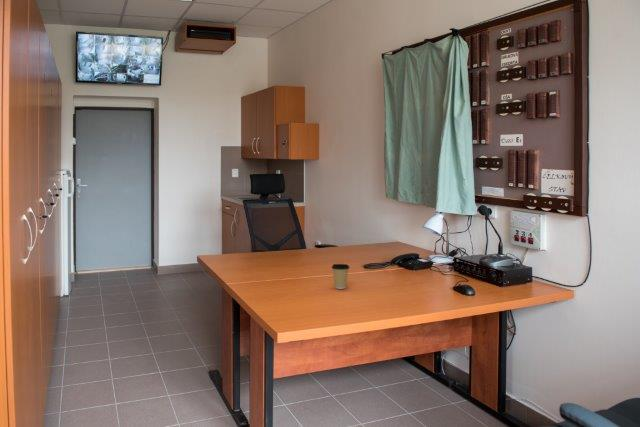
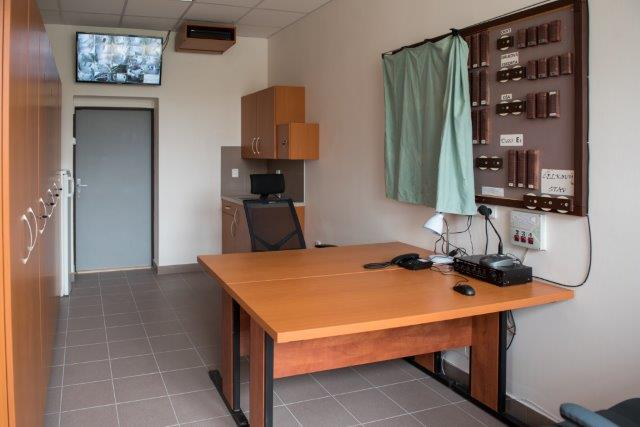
- coffee cup [331,263,350,290]
